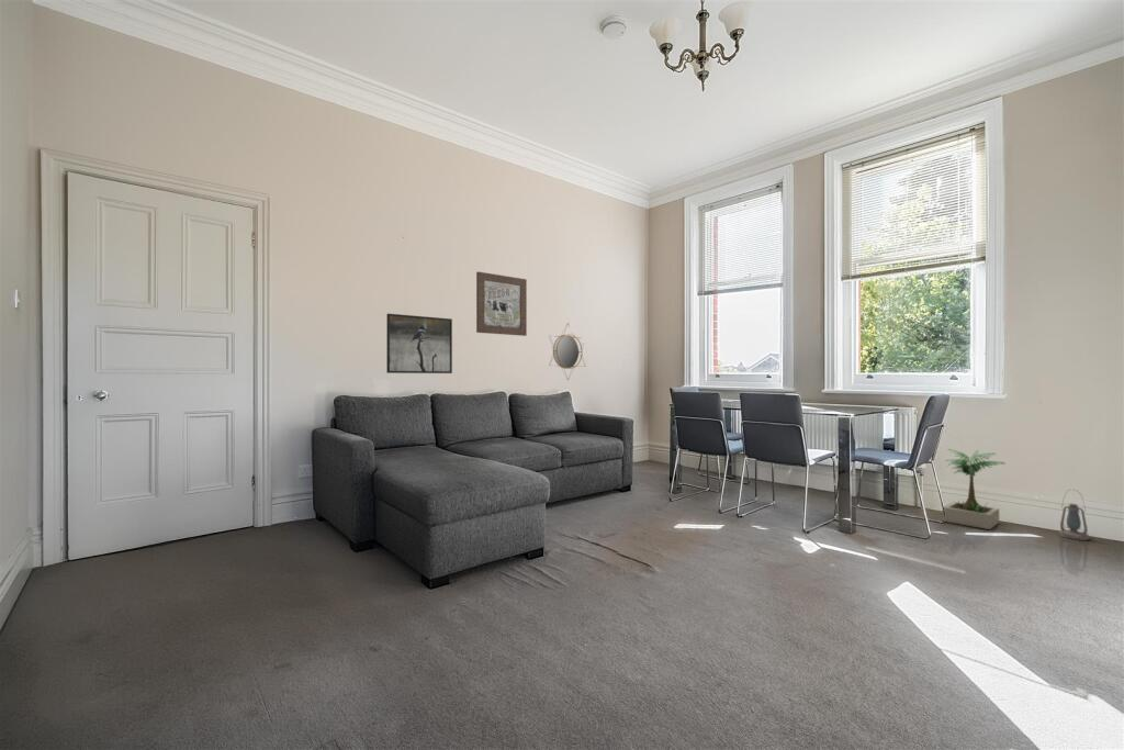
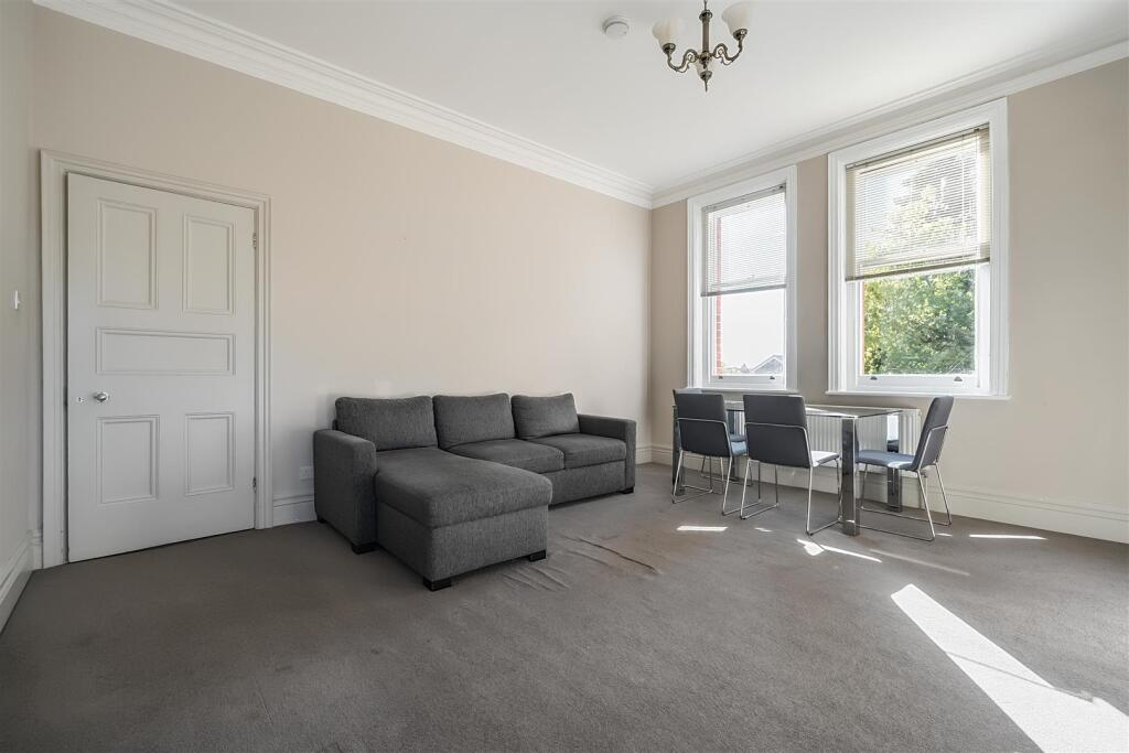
- potted plant [942,448,1007,530]
- home mirror [548,322,586,381]
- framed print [385,313,453,374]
- lantern [1058,489,1090,541]
- wall art [475,271,528,337]
